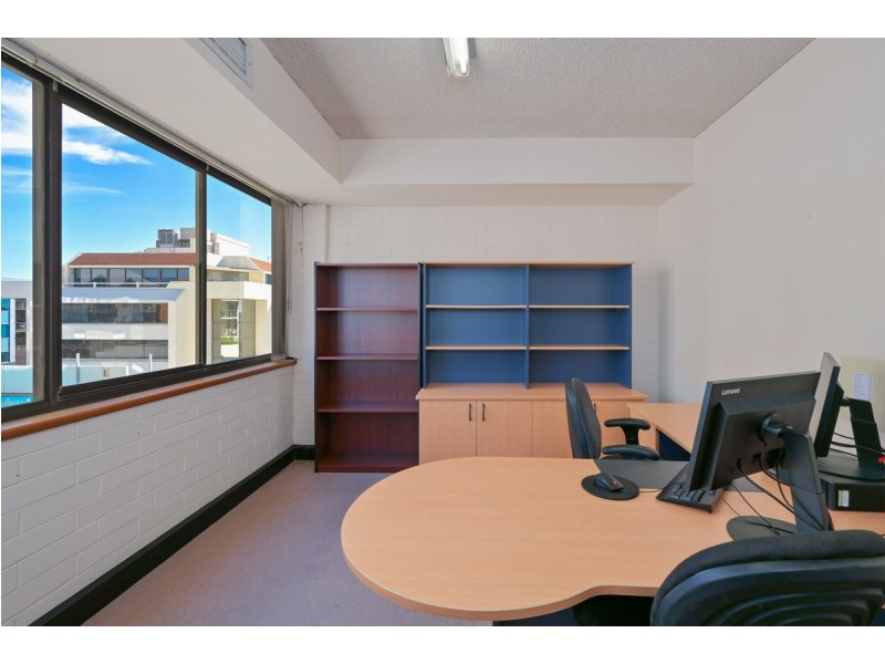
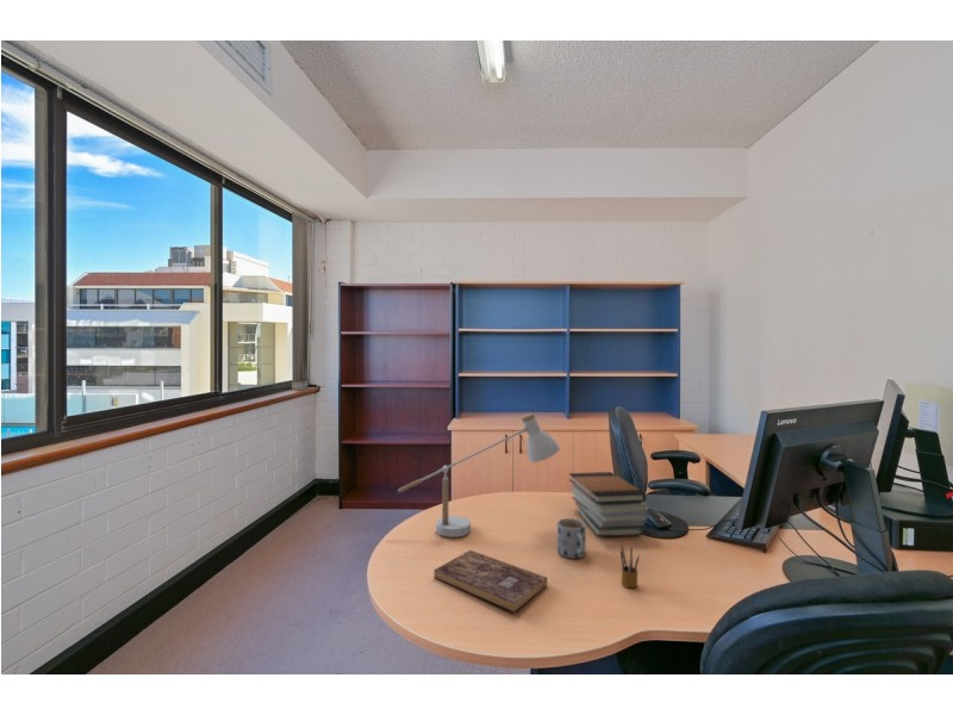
+ book stack [568,471,648,537]
+ mug [556,517,587,560]
+ pencil box [619,543,641,589]
+ desk lamp [397,411,561,539]
+ bible [432,549,548,614]
